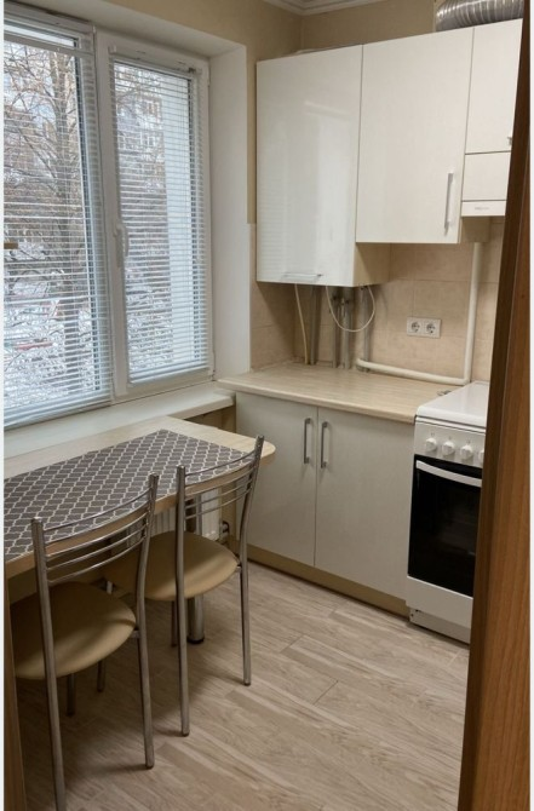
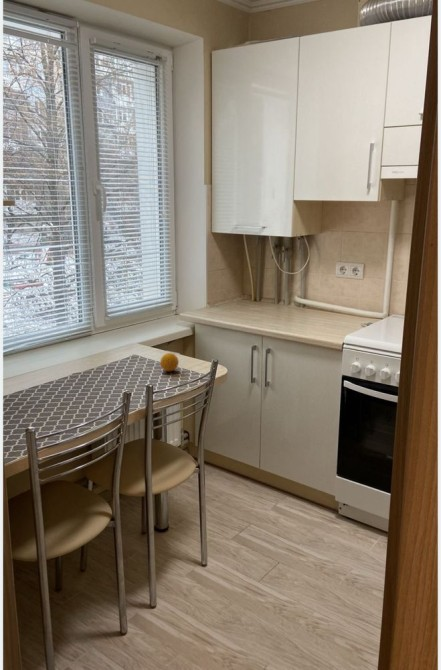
+ fruit [159,352,180,372]
